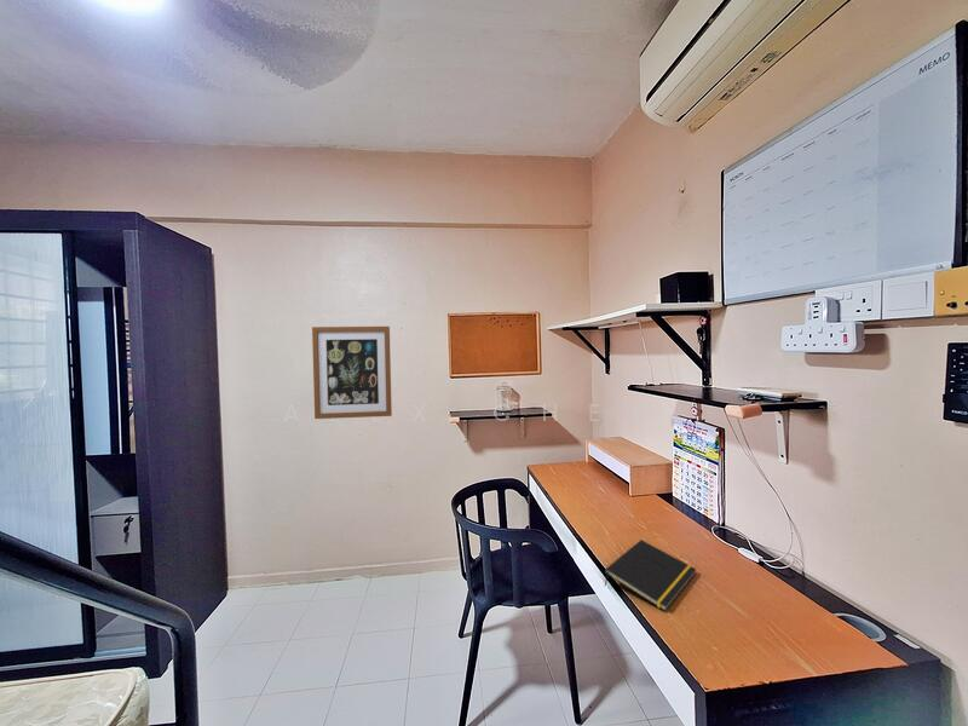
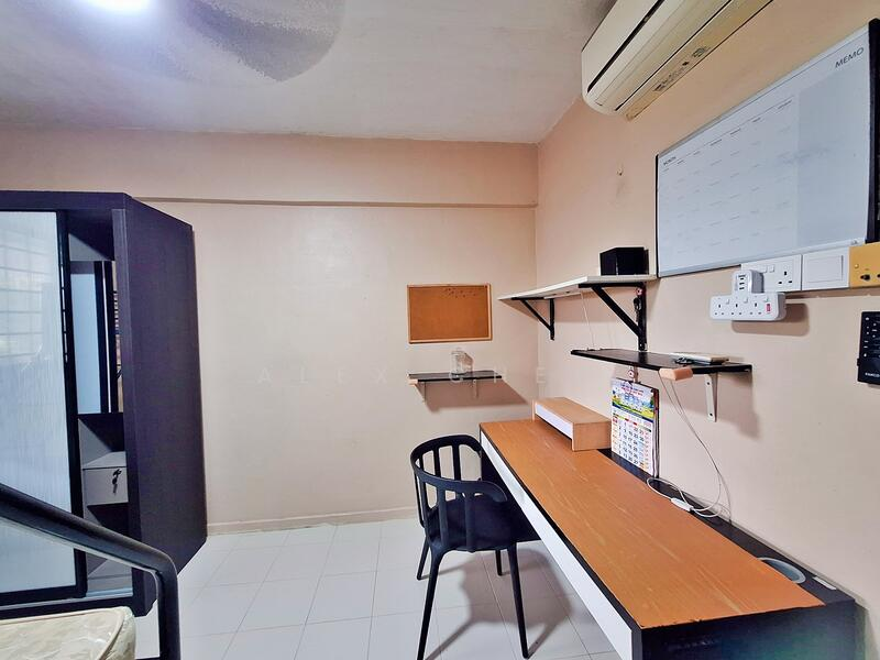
- wall art [311,325,393,420]
- notepad [604,538,697,612]
